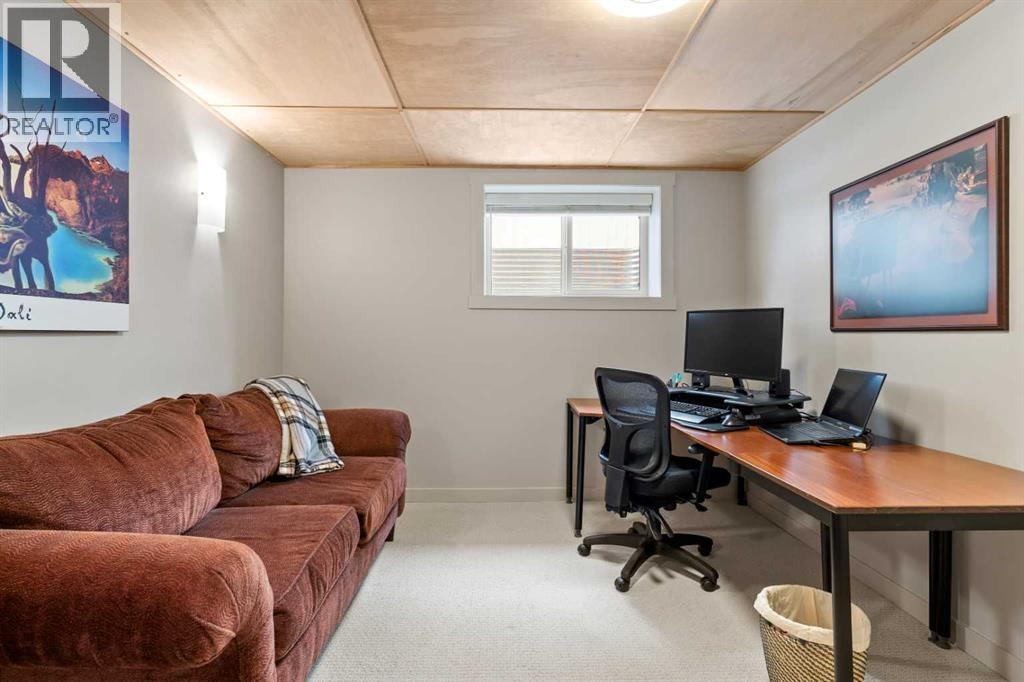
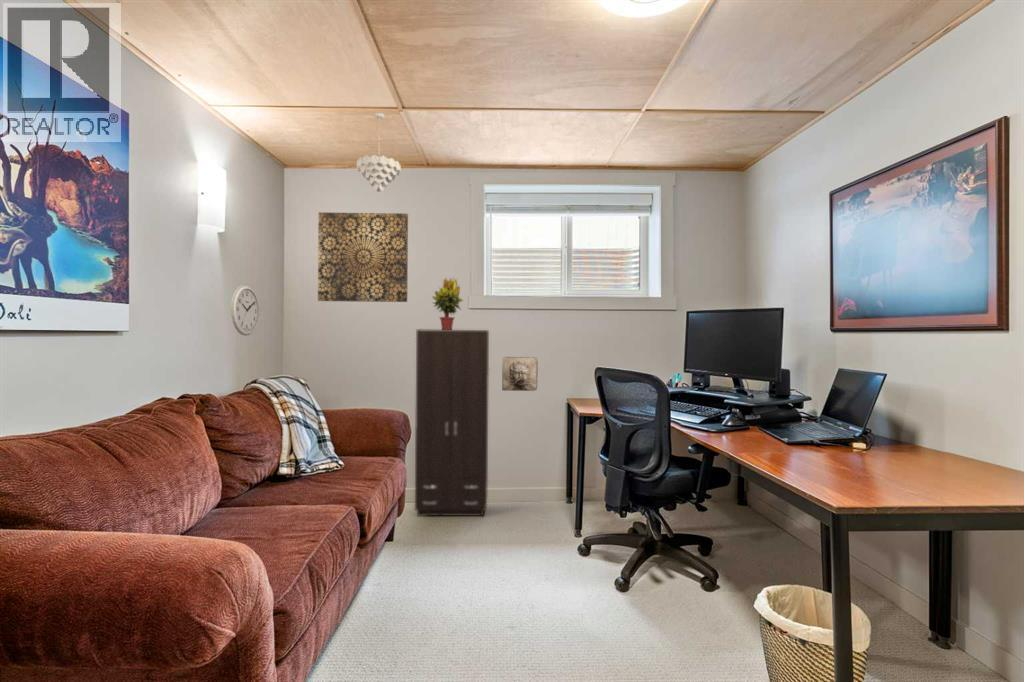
+ wall clock [230,284,260,337]
+ potted plant [431,277,464,330]
+ wall relief [501,356,539,392]
+ pendant light [356,112,402,193]
+ wall art [317,211,409,303]
+ cabinet [414,328,490,517]
